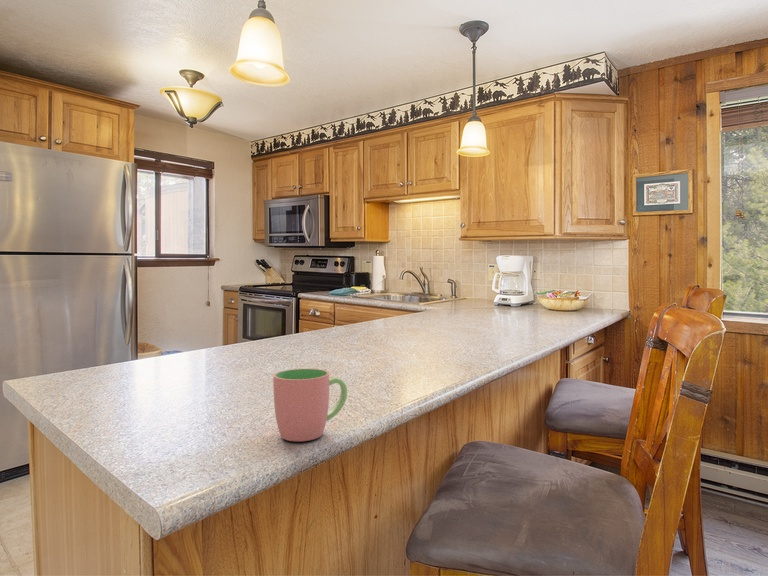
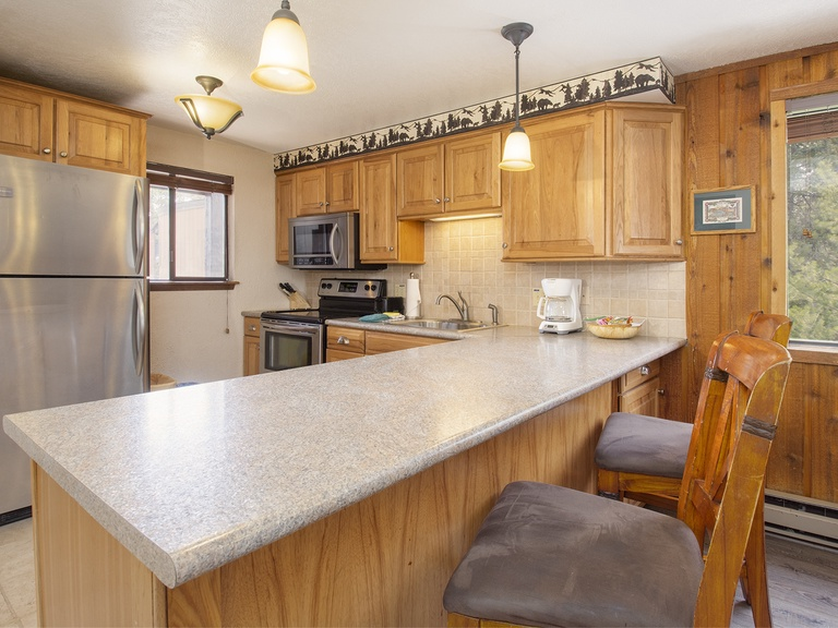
- cup [272,368,348,442]
